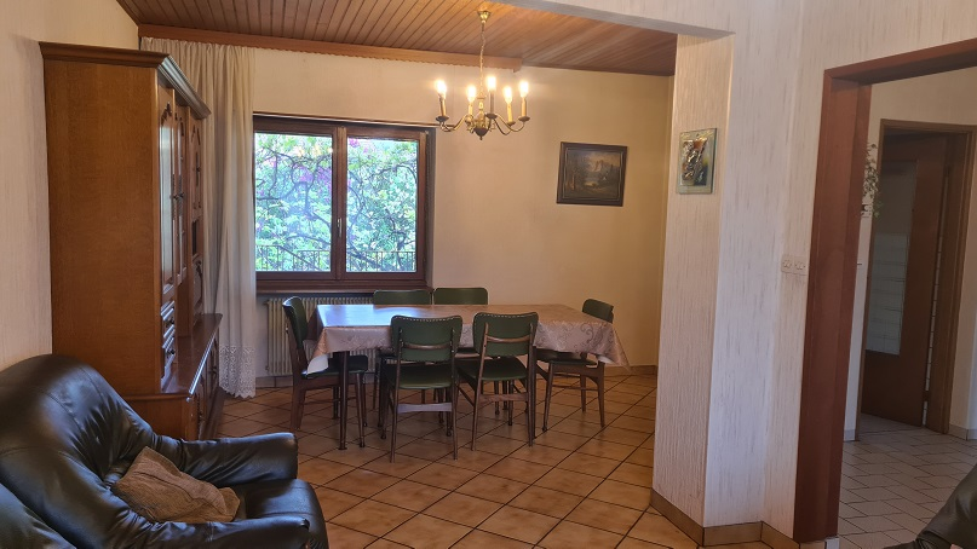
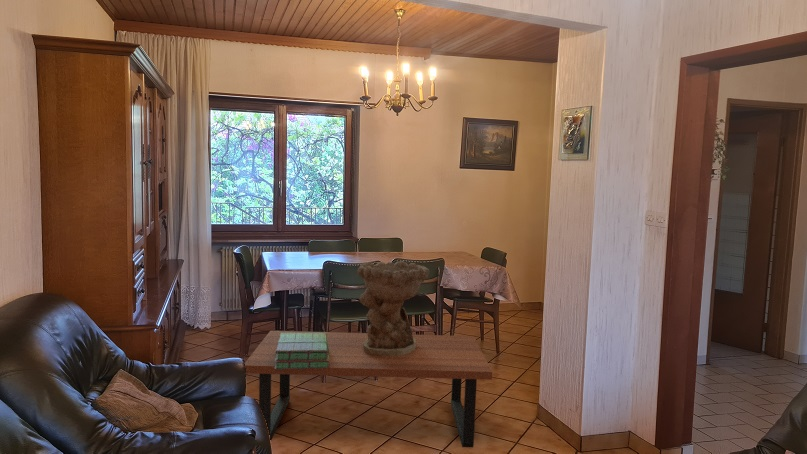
+ coffee table [243,330,493,448]
+ stack of books [275,333,330,369]
+ decorative bowl [356,260,431,357]
